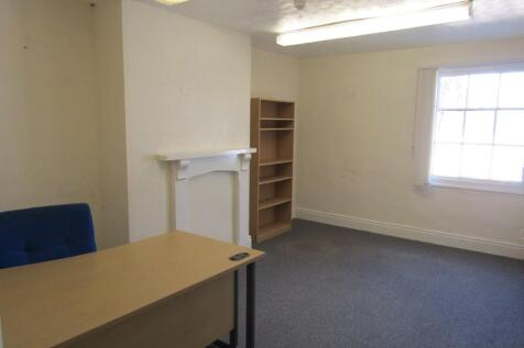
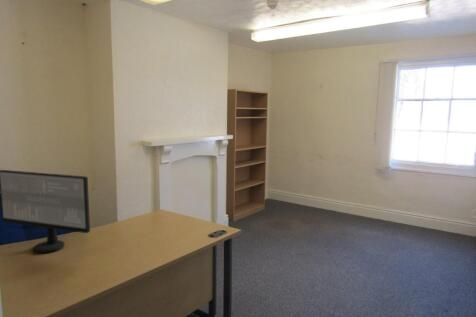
+ computer monitor [0,169,91,254]
